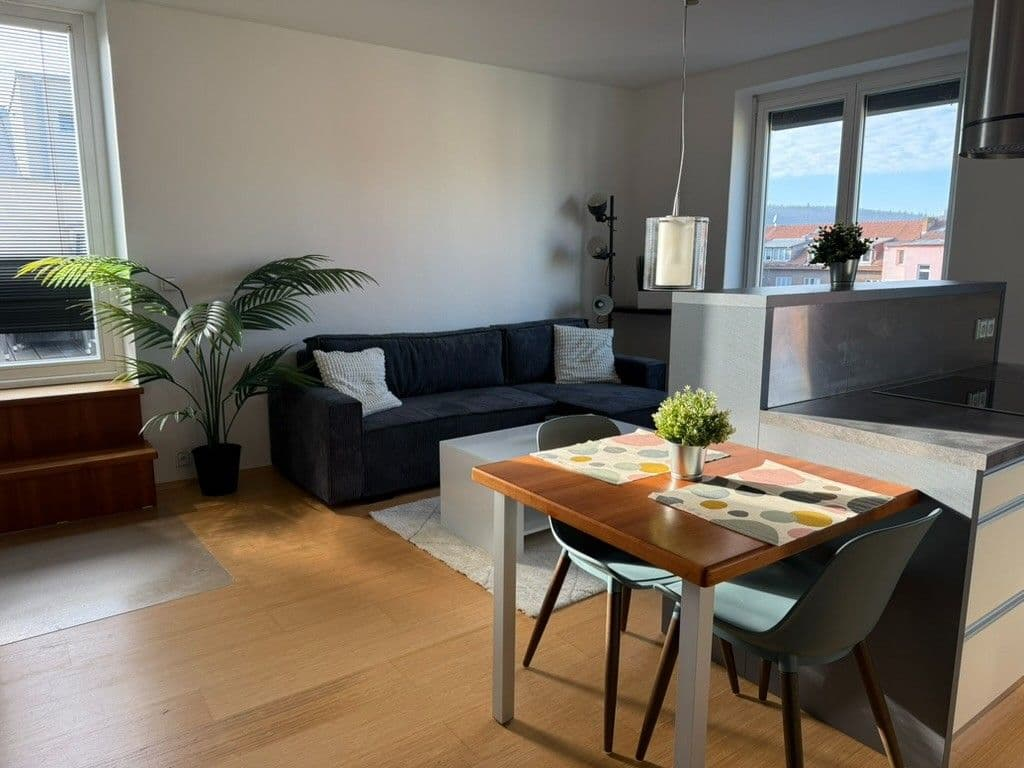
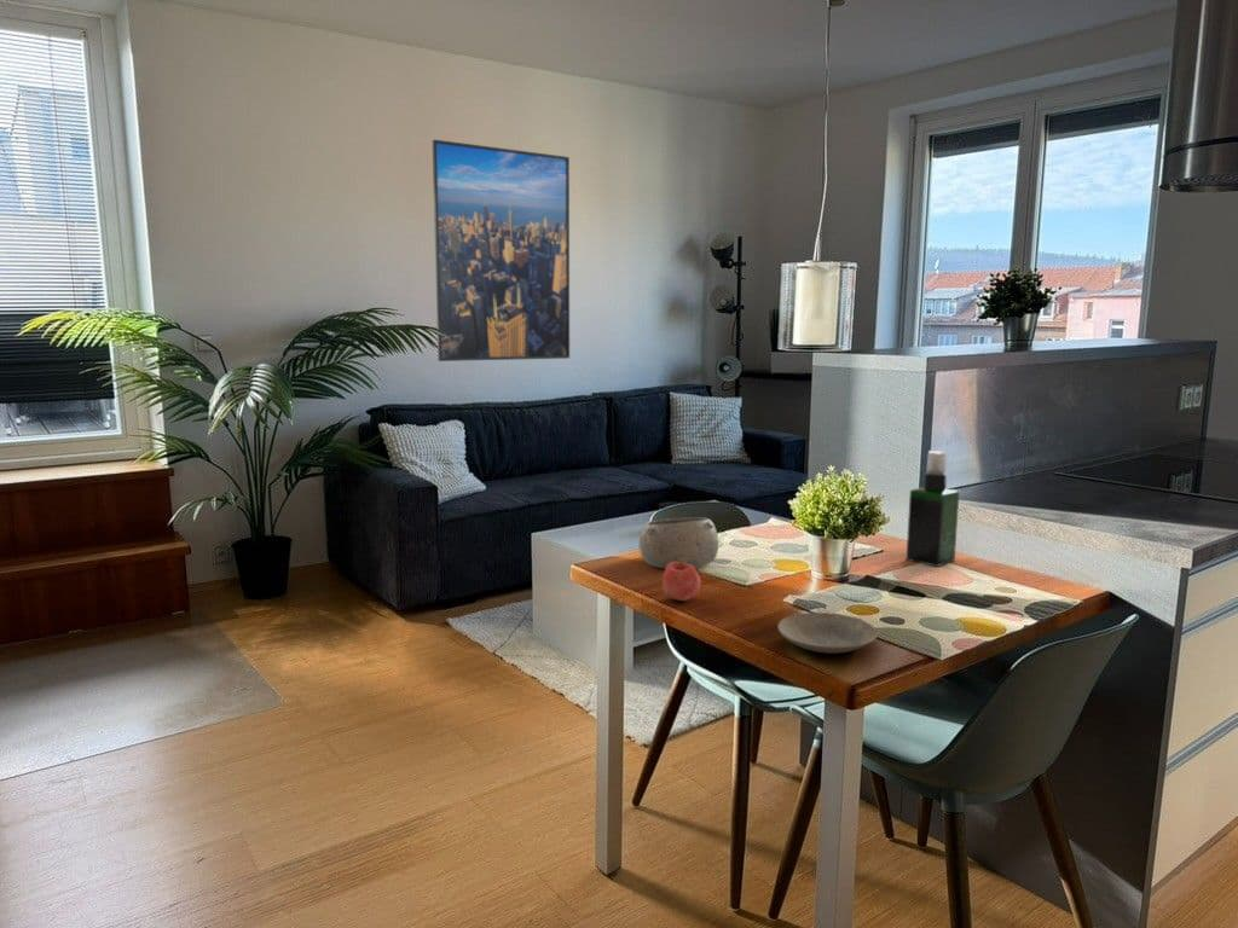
+ spray bottle [906,450,960,568]
+ apple [661,559,701,602]
+ plate [776,611,879,655]
+ bowl [638,516,719,570]
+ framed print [432,139,571,362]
